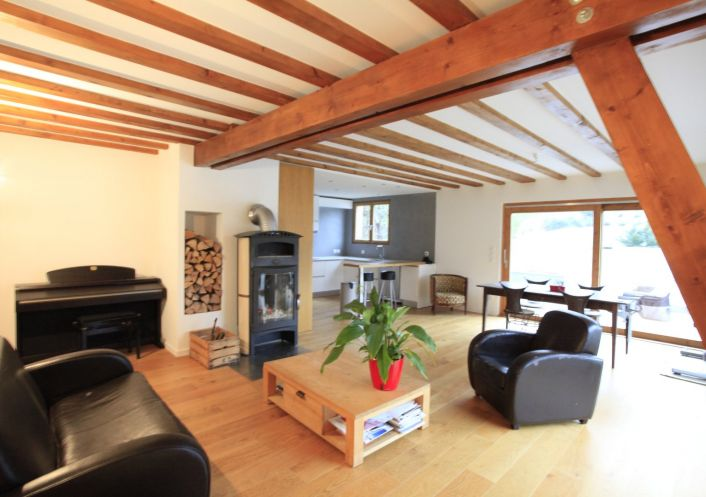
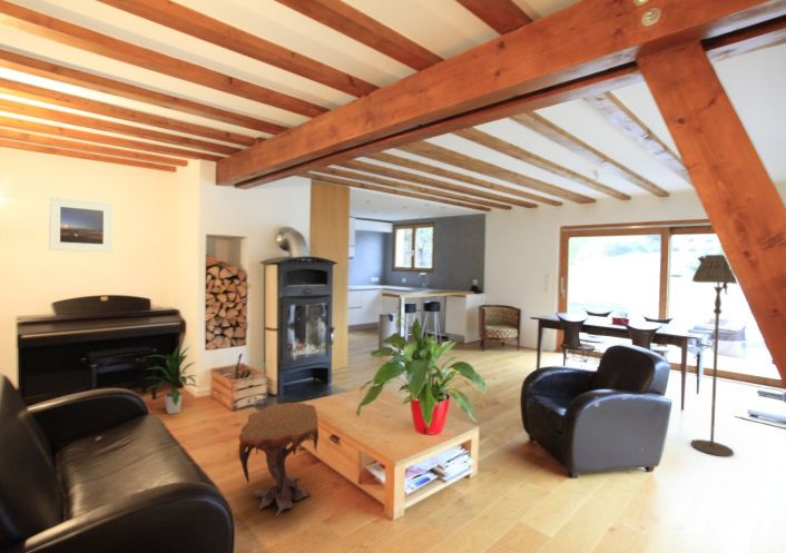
+ indoor plant [143,345,199,415]
+ floor lamp [690,254,738,457]
+ side table [238,402,320,519]
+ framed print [48,196,115,254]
